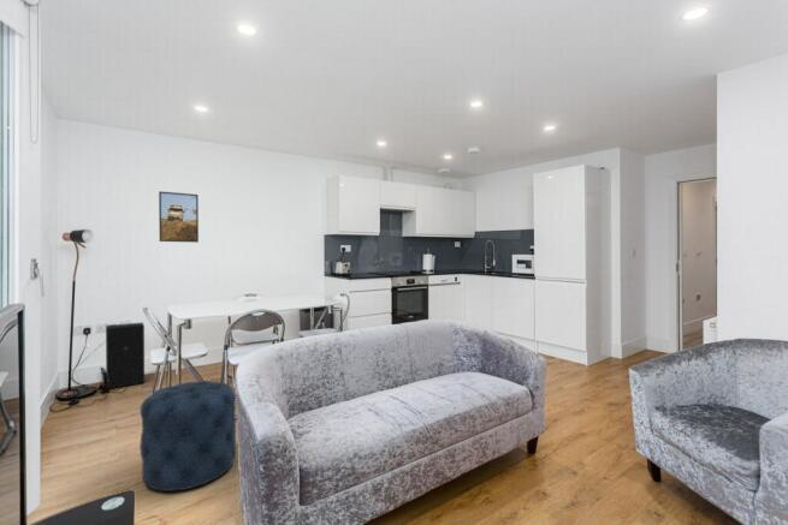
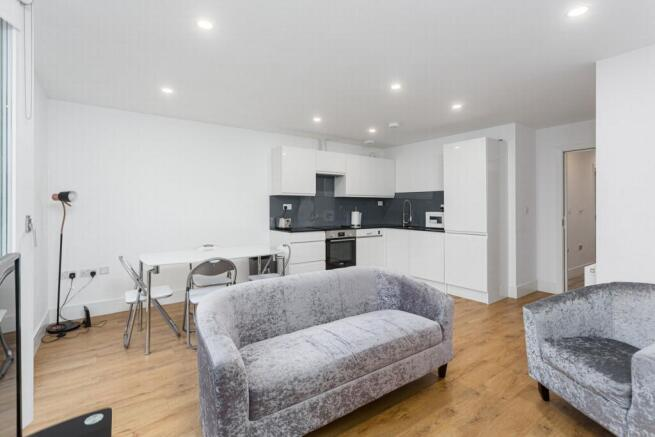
- ottoman [138,380,237,493]
- speaker [105,321,146,390]
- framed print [158,190,200,244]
